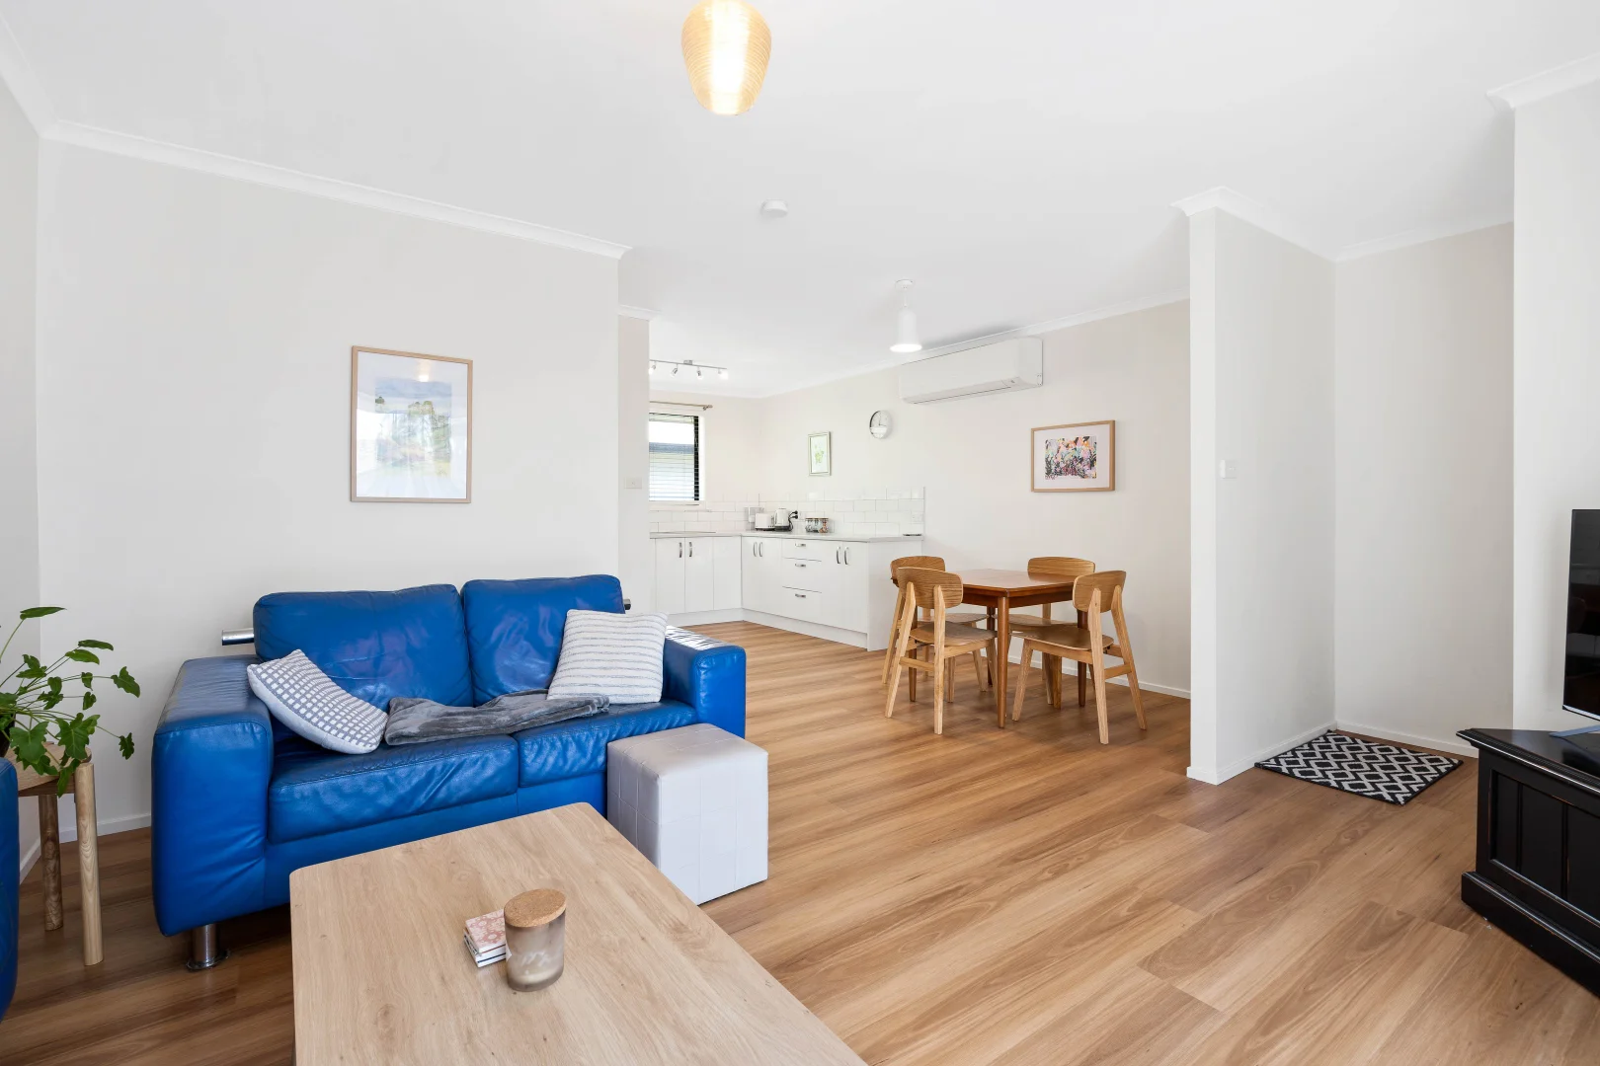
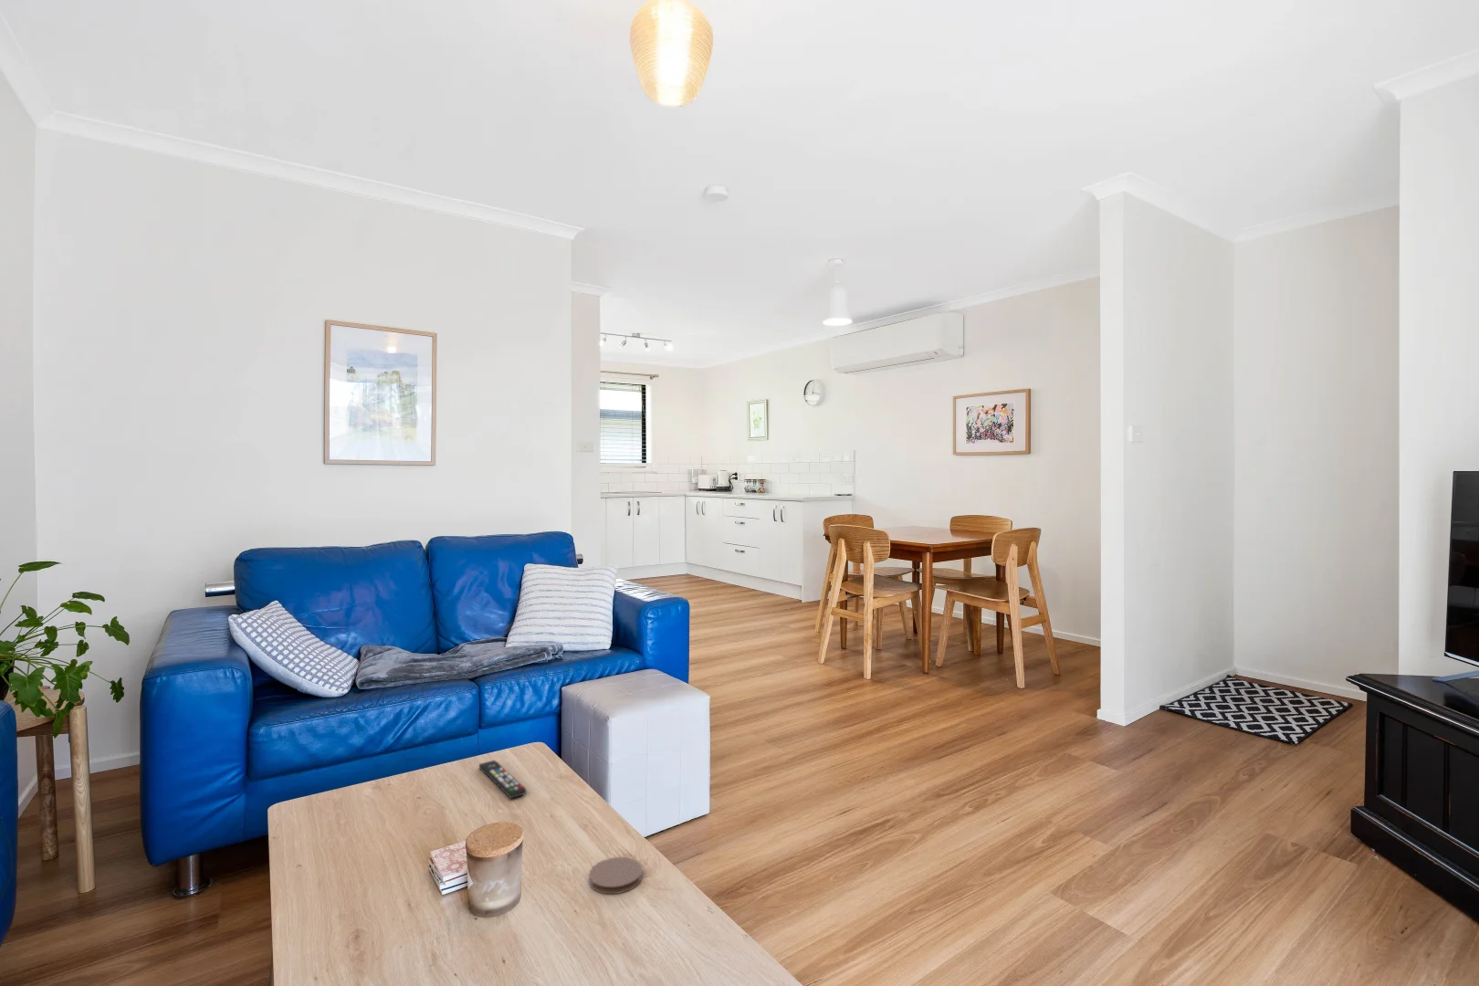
+ remote control [479,759,528,800]
+ coaster [588,856,643,895]
